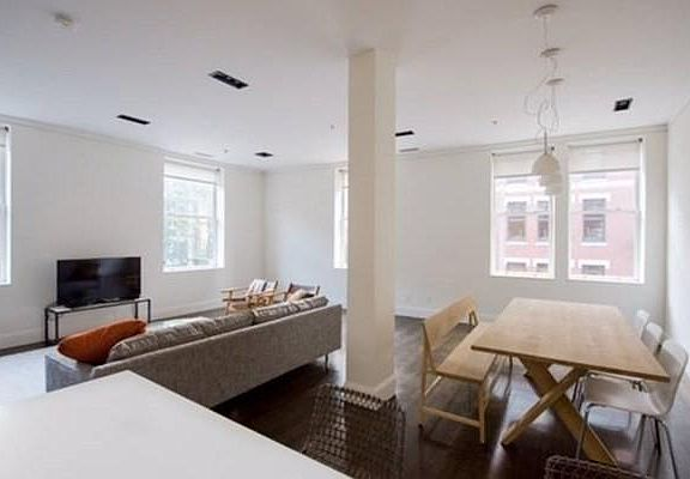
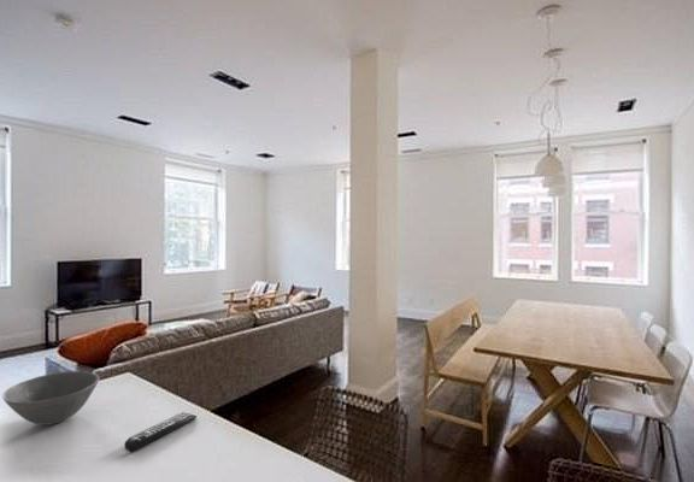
+ bowl [1,370,100,427]
+ remote control [123,411,198,452]
